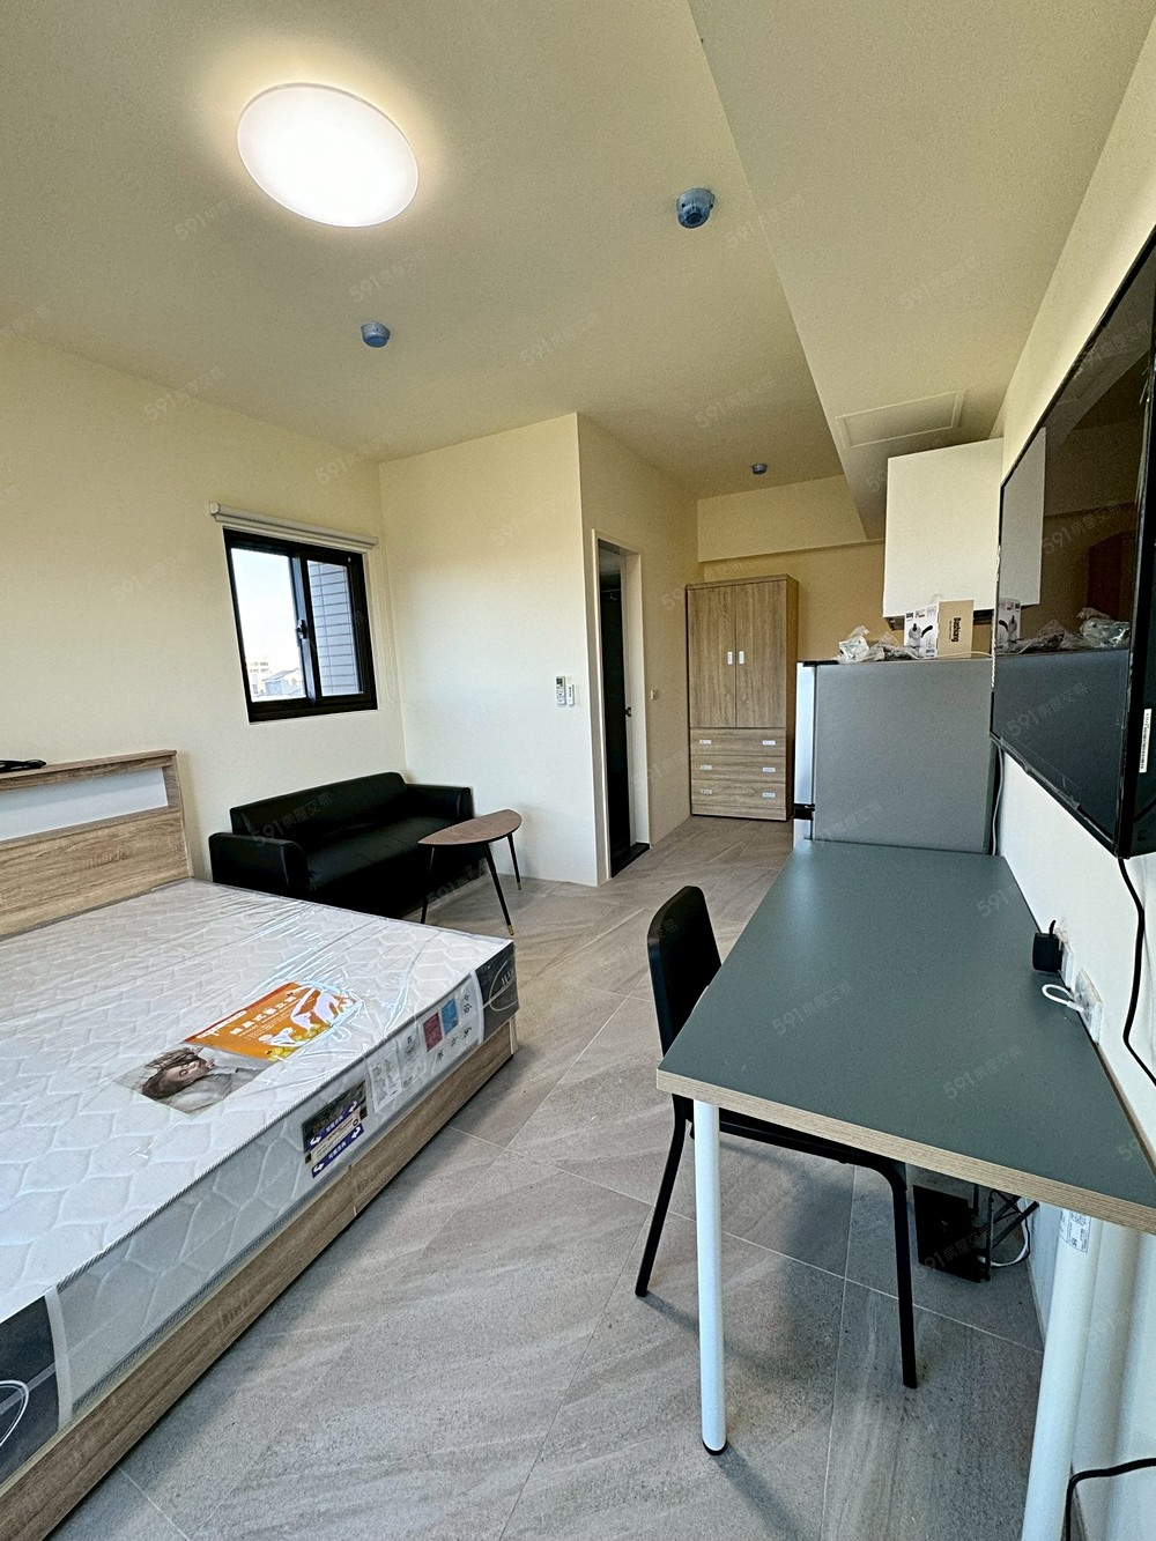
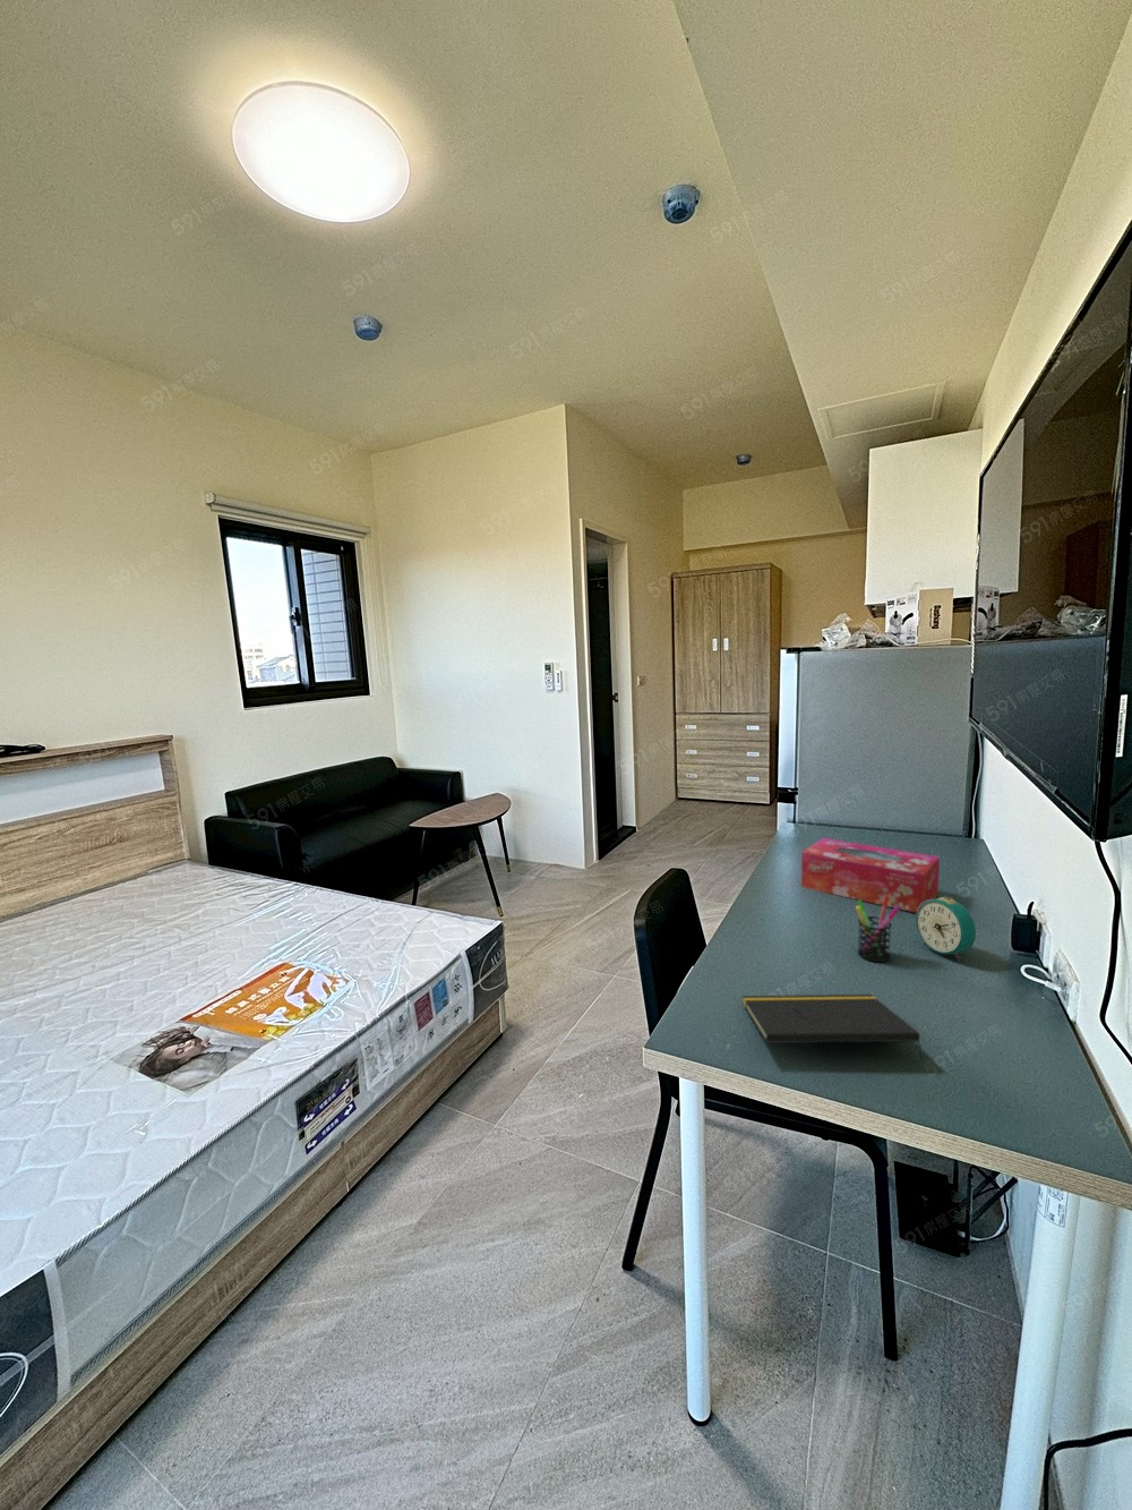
+ notepad [741,994,924,1060]
+ pen holder [855,895,901,963]
+ alarm clock [914,896,977,963]
+ tissue box [800,838,941,914]
